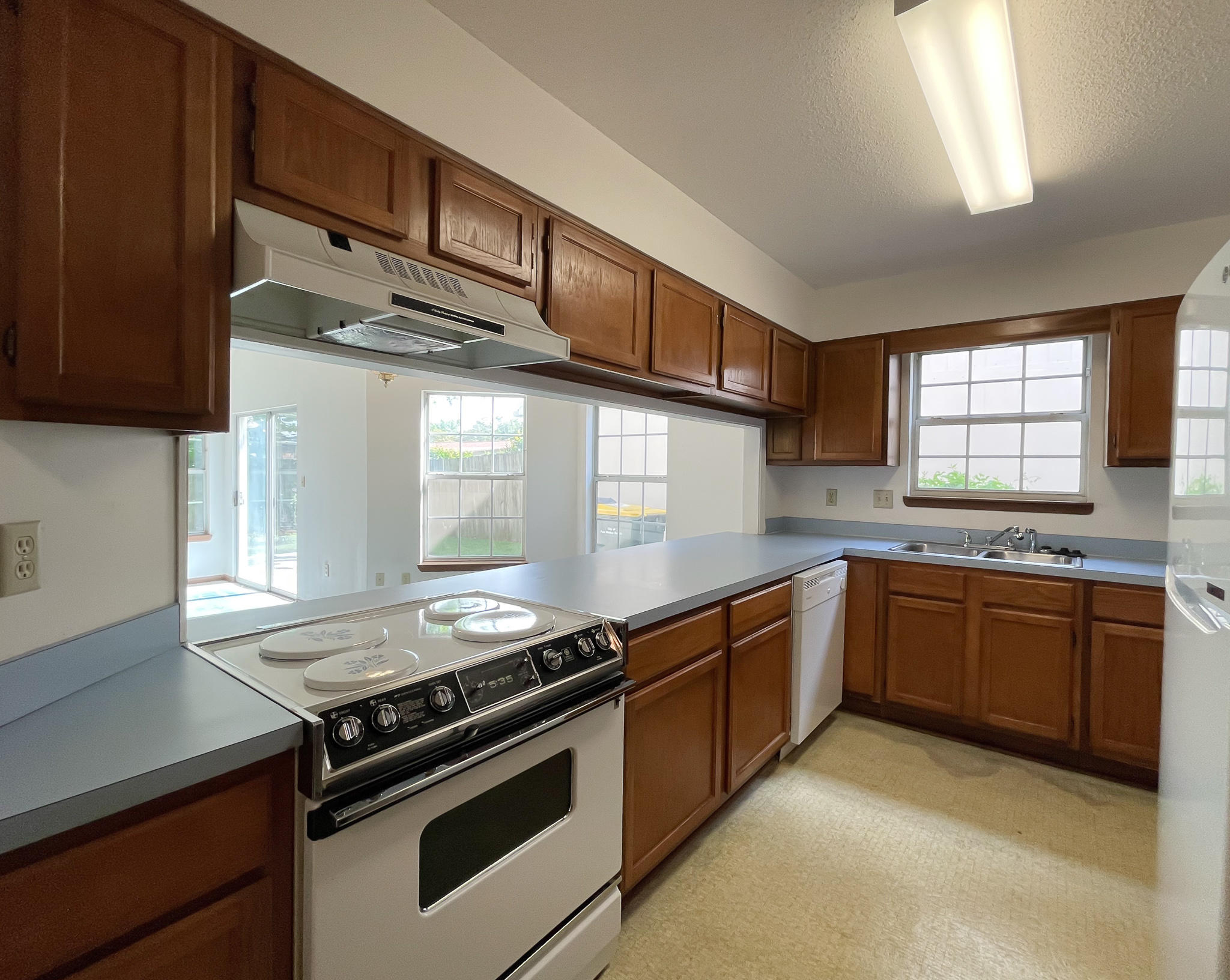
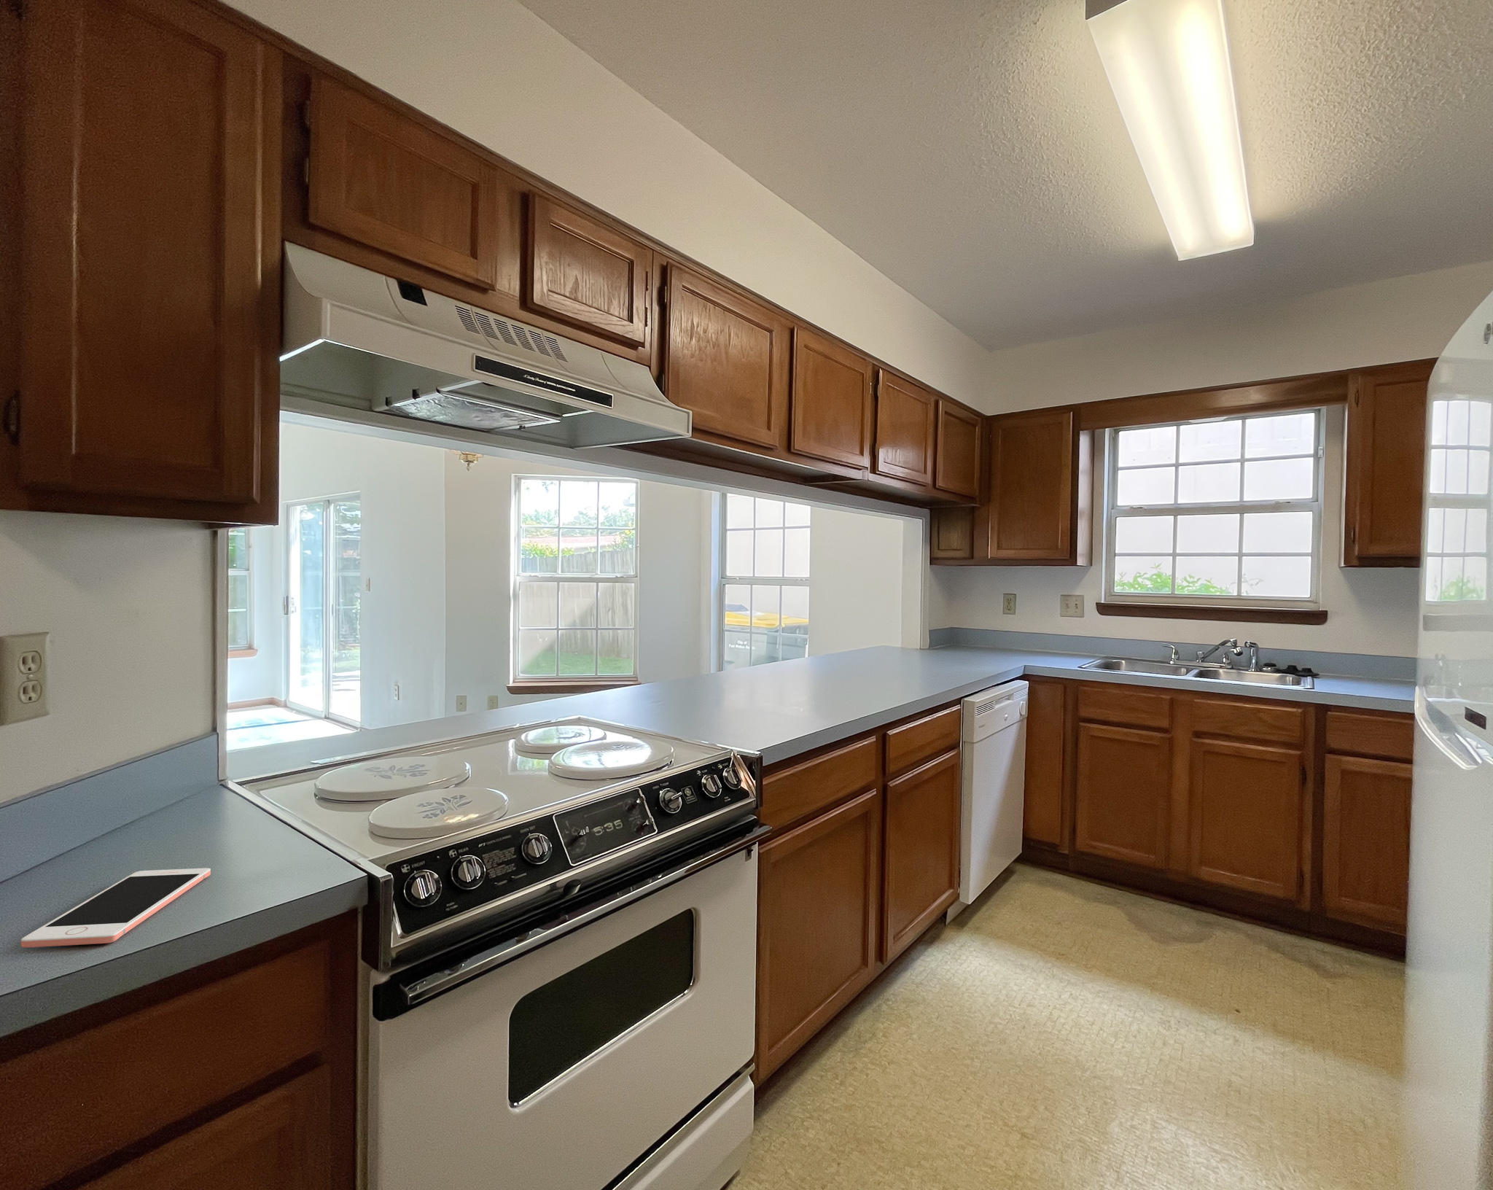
+ cell phone [21,868,211,948]
